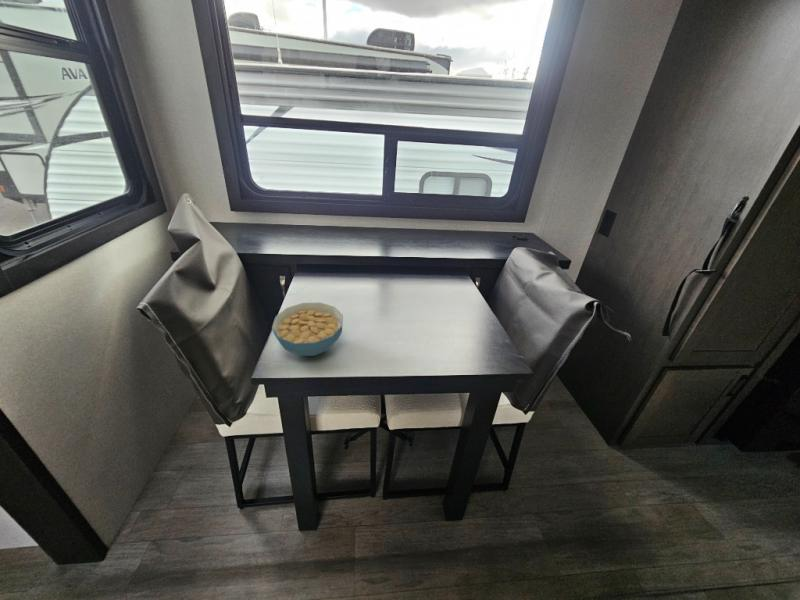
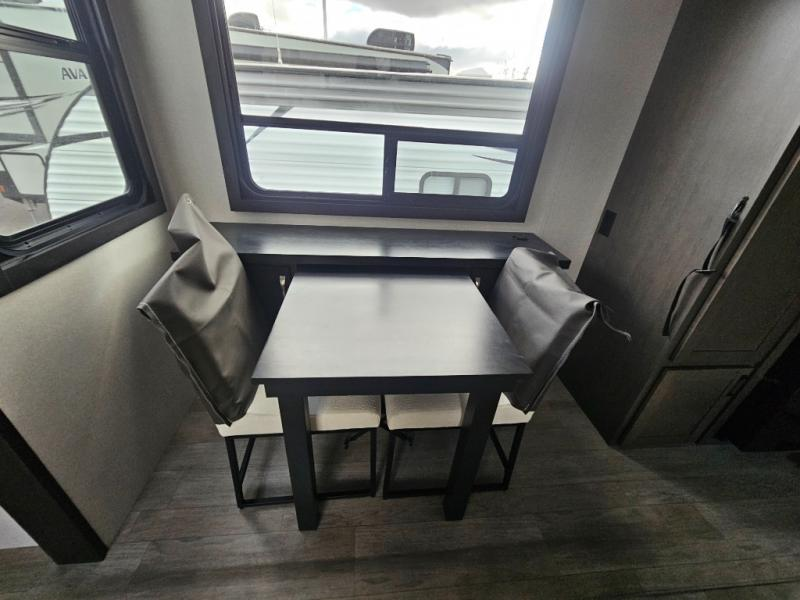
- cereal bowl [271,302,344,357]
